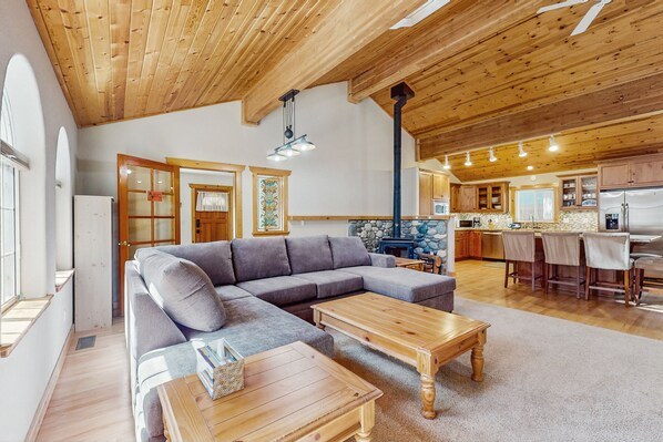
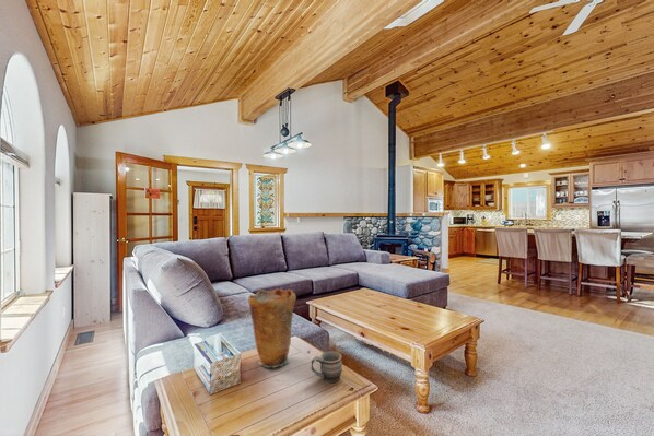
+ mug [310,350,343,384]
+ vase [247,288,297,369]
